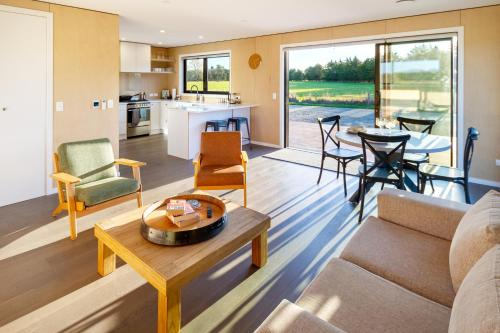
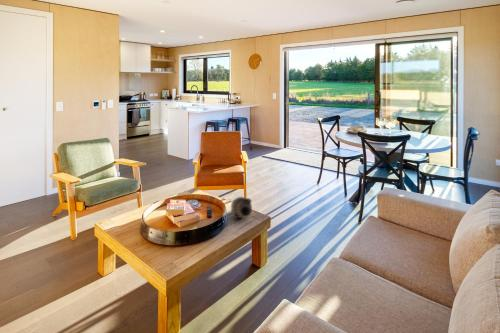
+ decorative vase [230,196,253,220]
